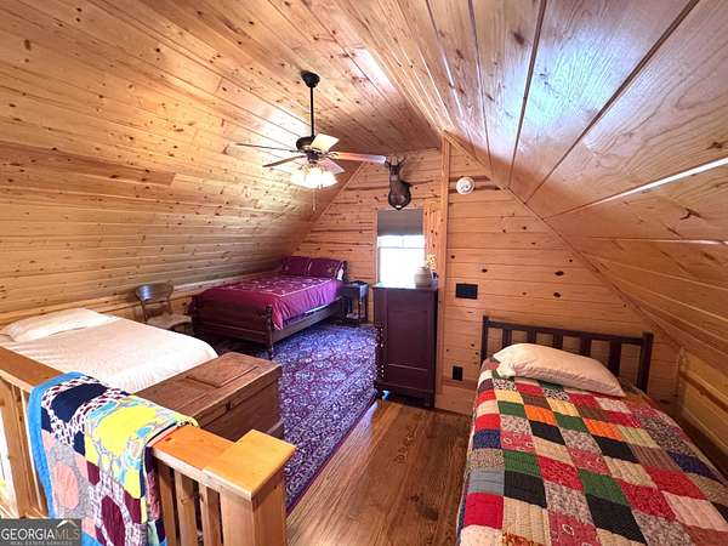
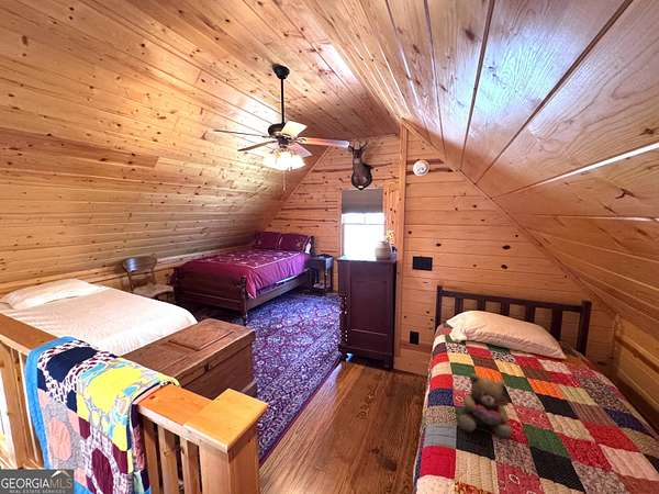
+ teddy bear [458,373,513,439]
